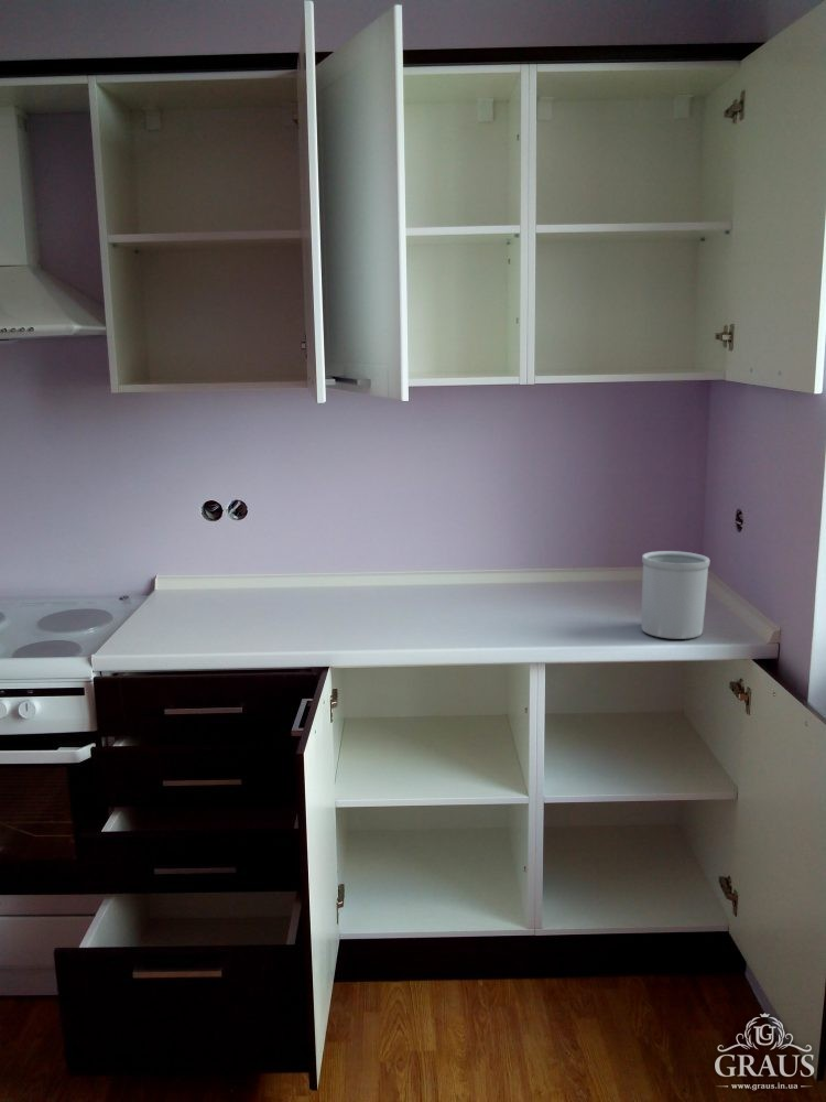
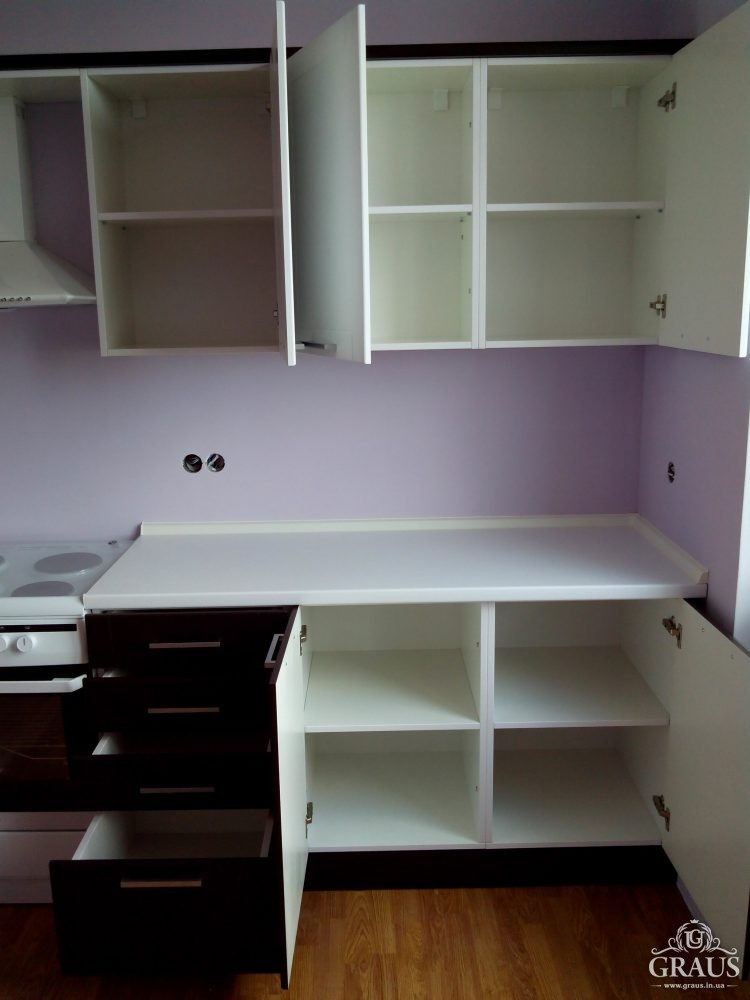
- utensil holder [640,550,710,640]
